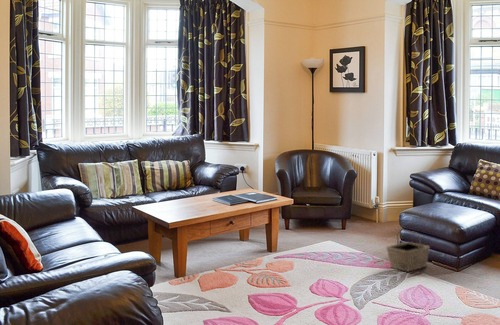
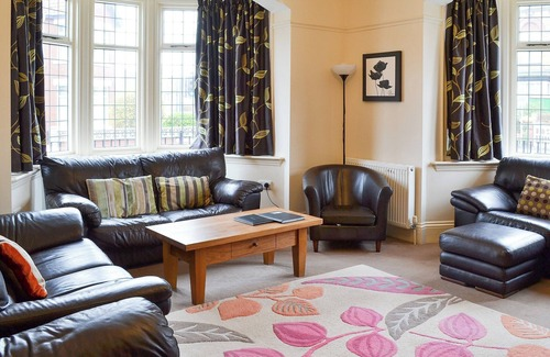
- basket [385,229,431,272]
